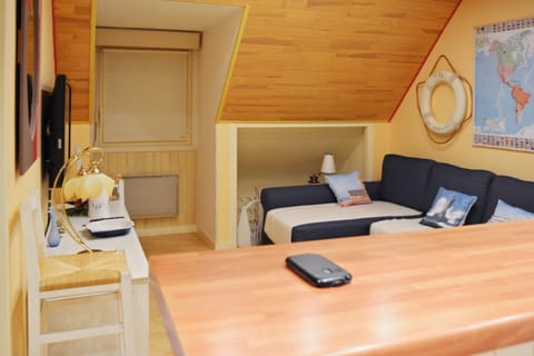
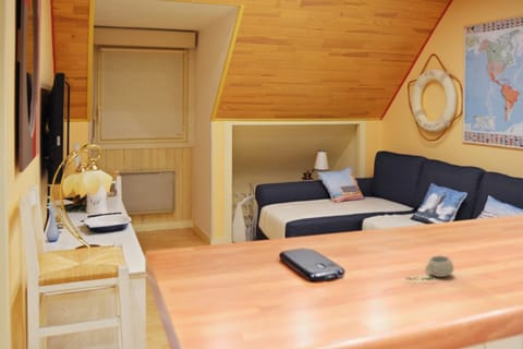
+ mug [404,254,454,281]
